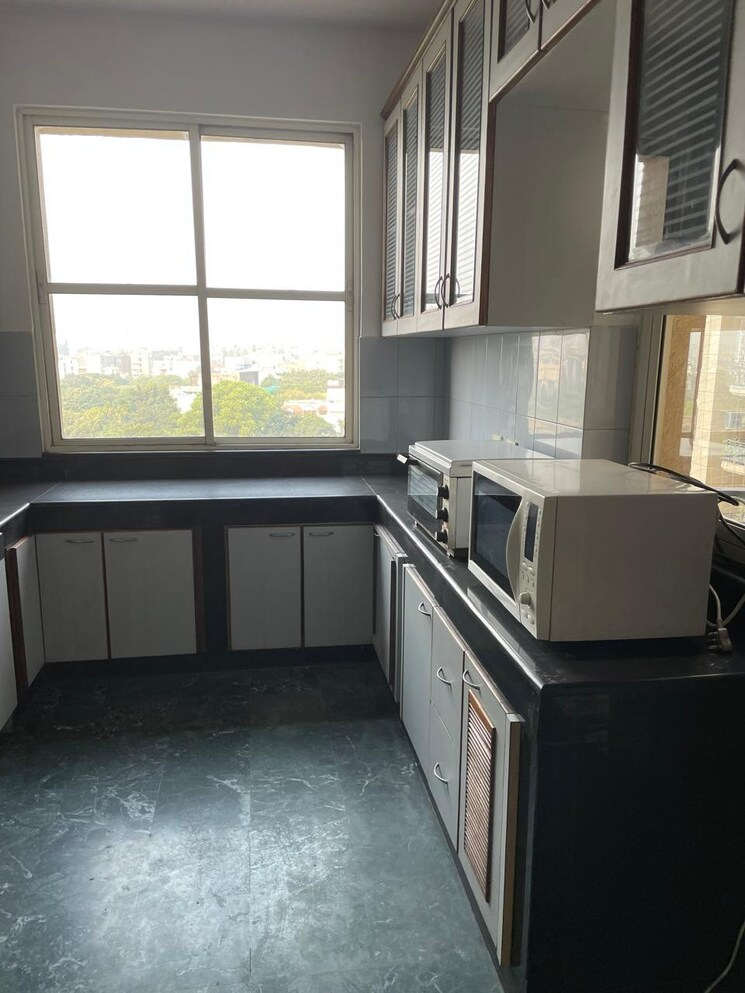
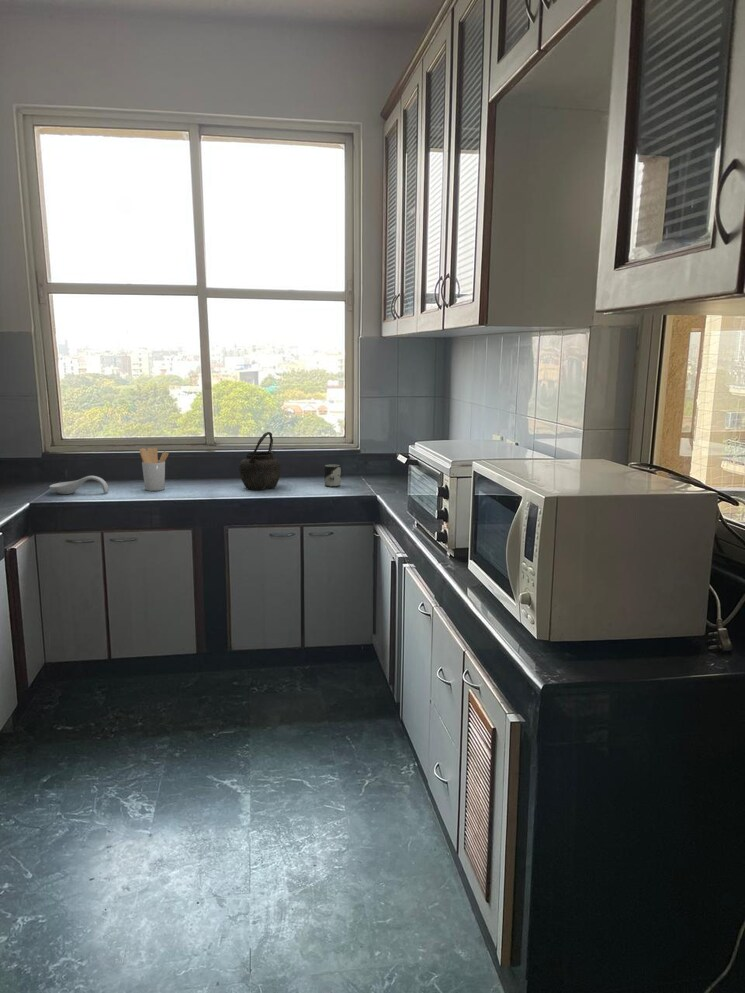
+ kettle [238,431,282,491]
+ utensil holder [139,447,169,492]
+ cup [323,464,342,488]
+ spoon rest [48,475,110,495]
